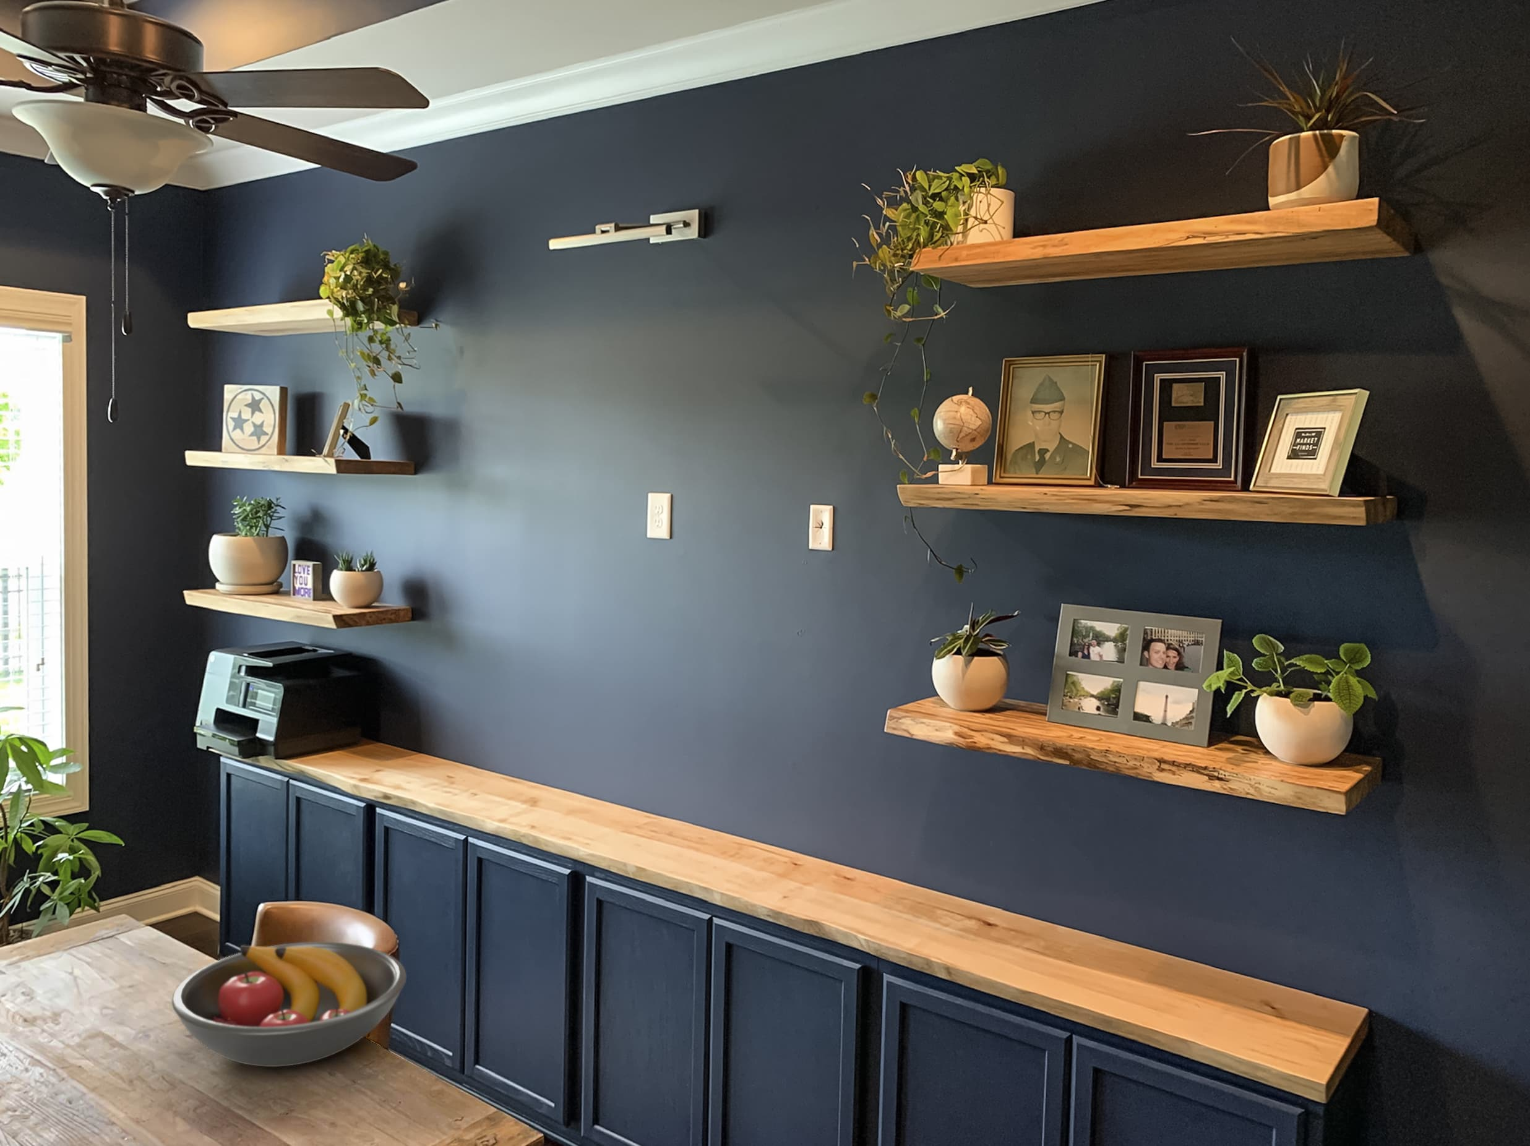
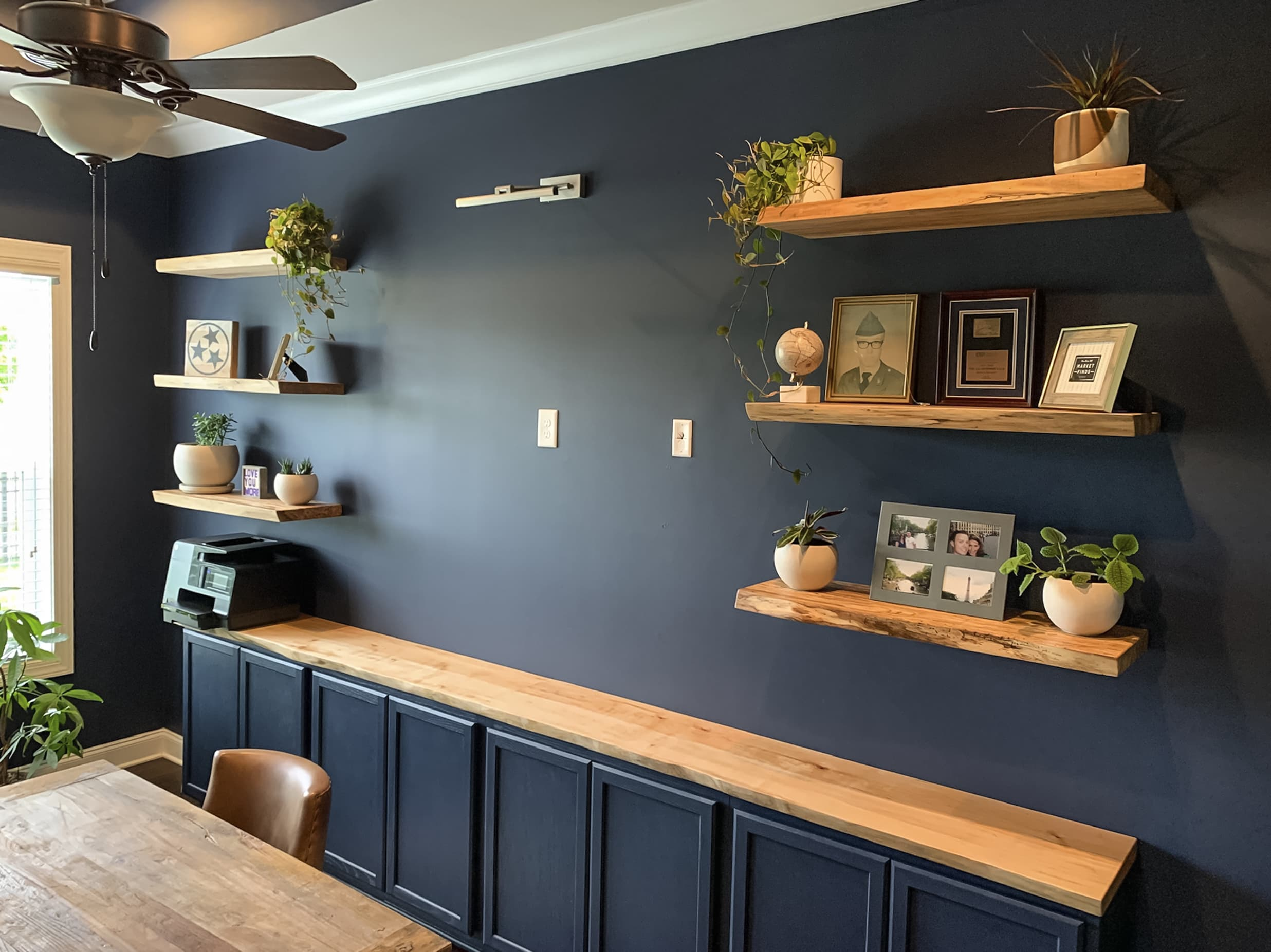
- fruit bowl [171,941,407,1068]
